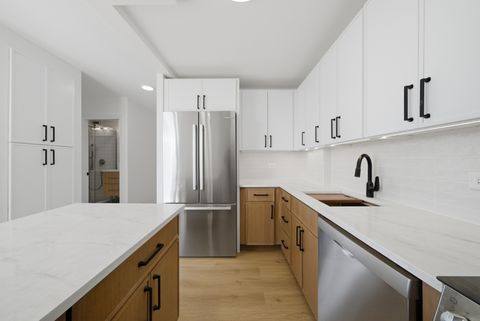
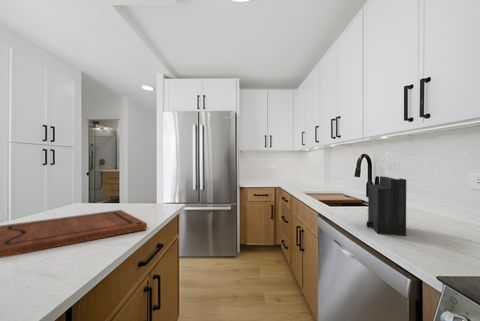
+ cutting board [0,209,148,259]
+ knife block [366,150,407,237]
